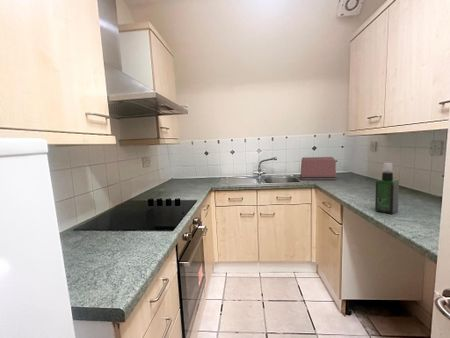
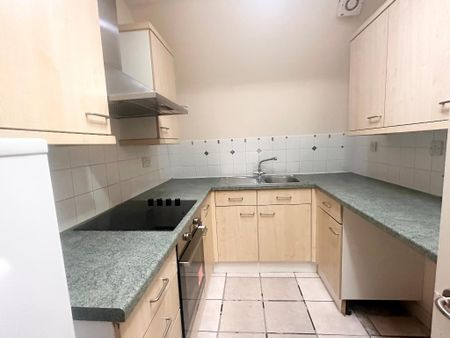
- toaster [299,156,338,181]
- spray bottle [374,162,400,215]
